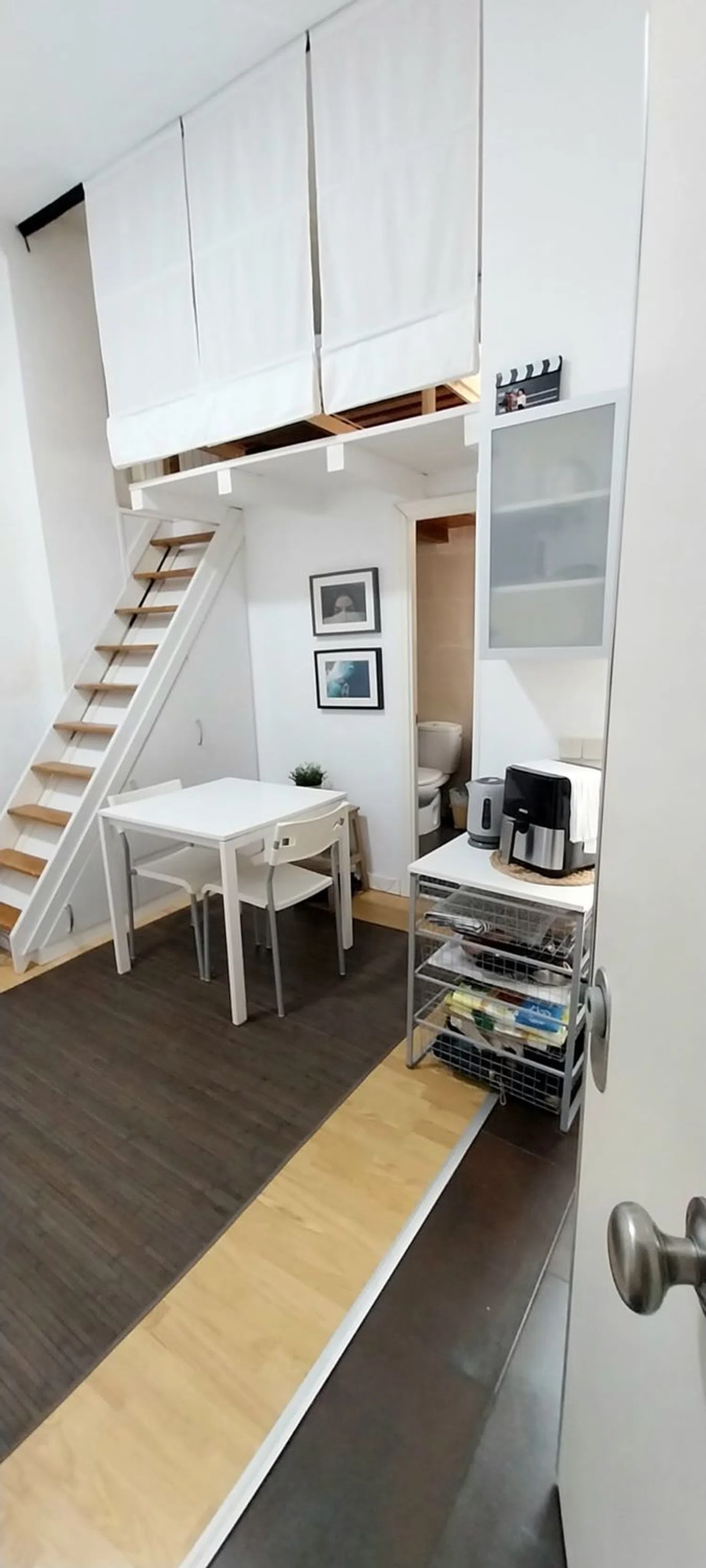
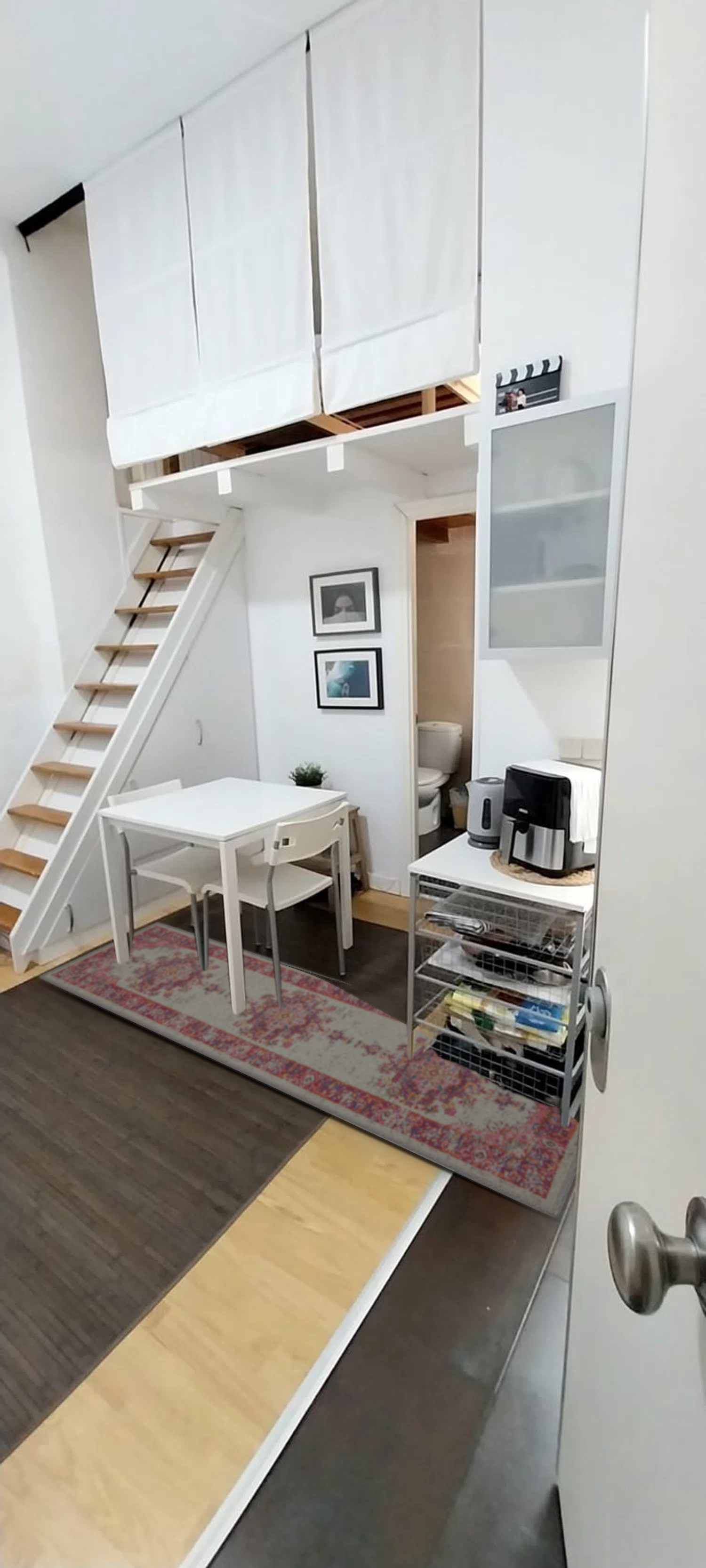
+ rug [39,922,580,1218]
